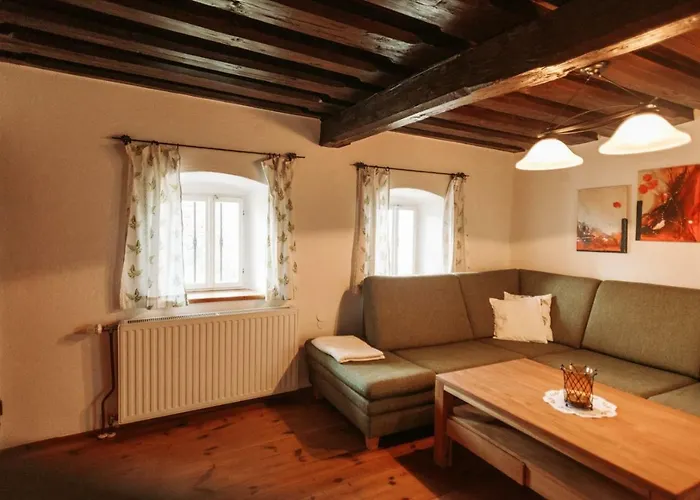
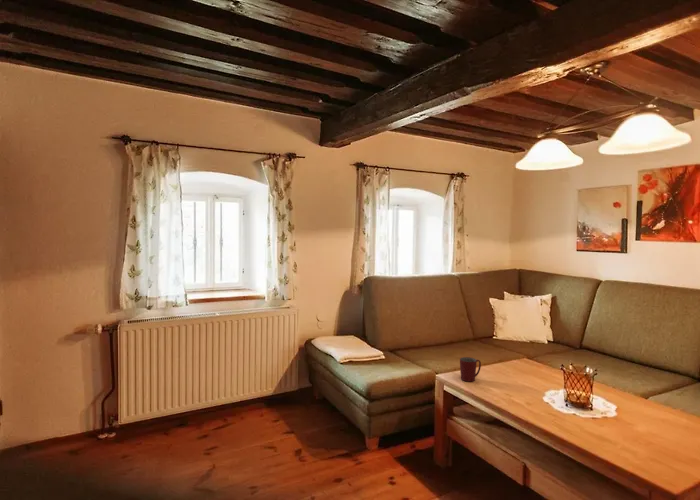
+ mug [459,356,482,383]
